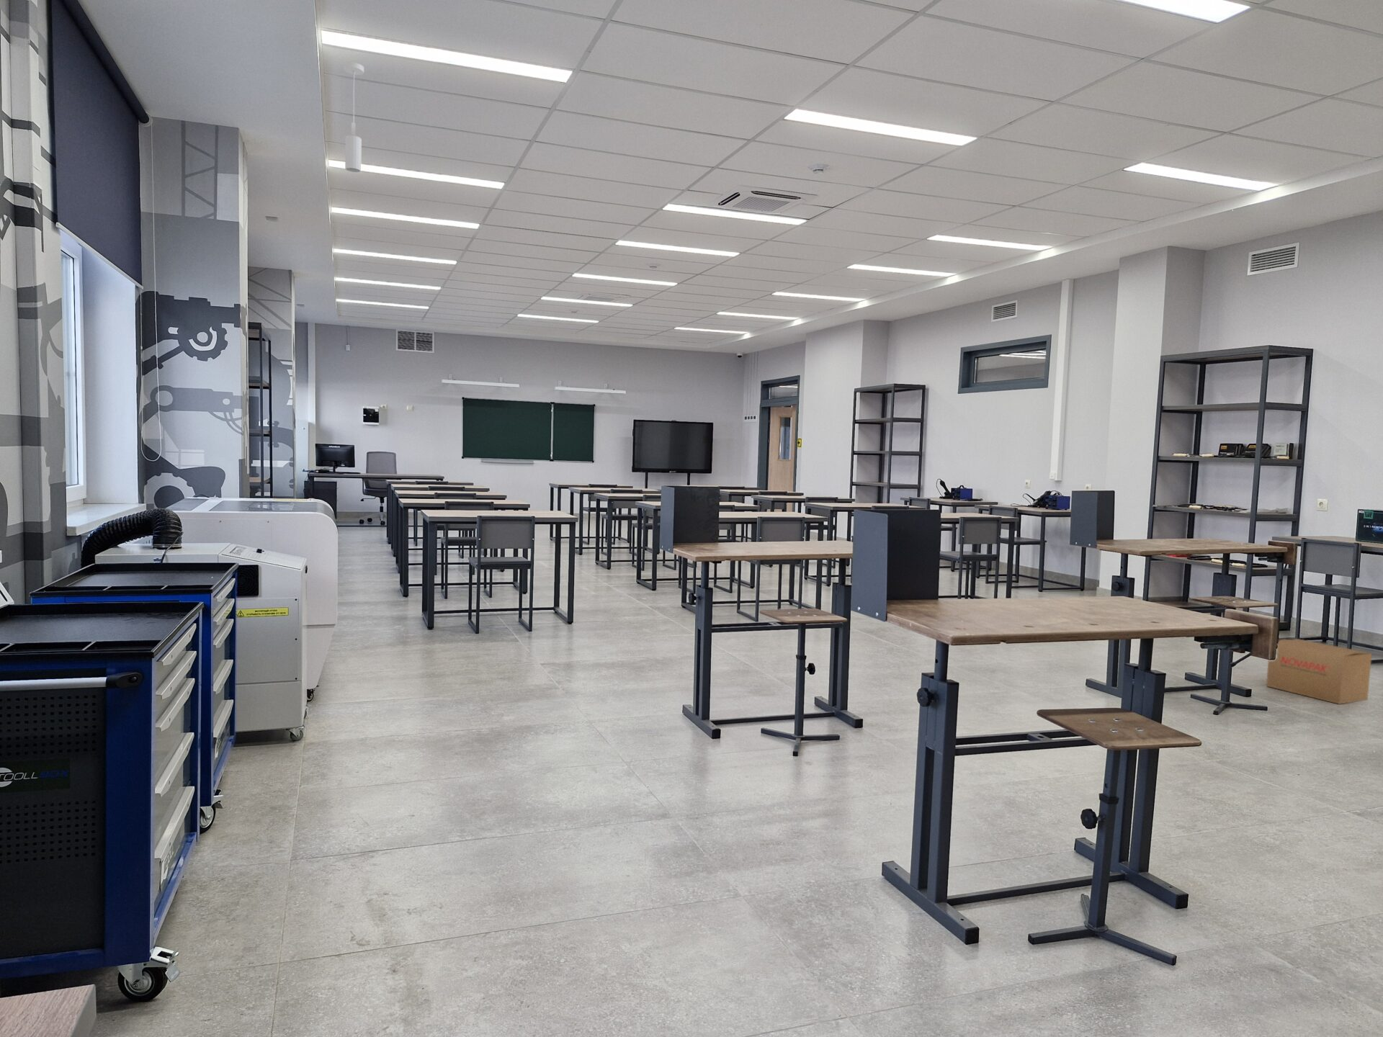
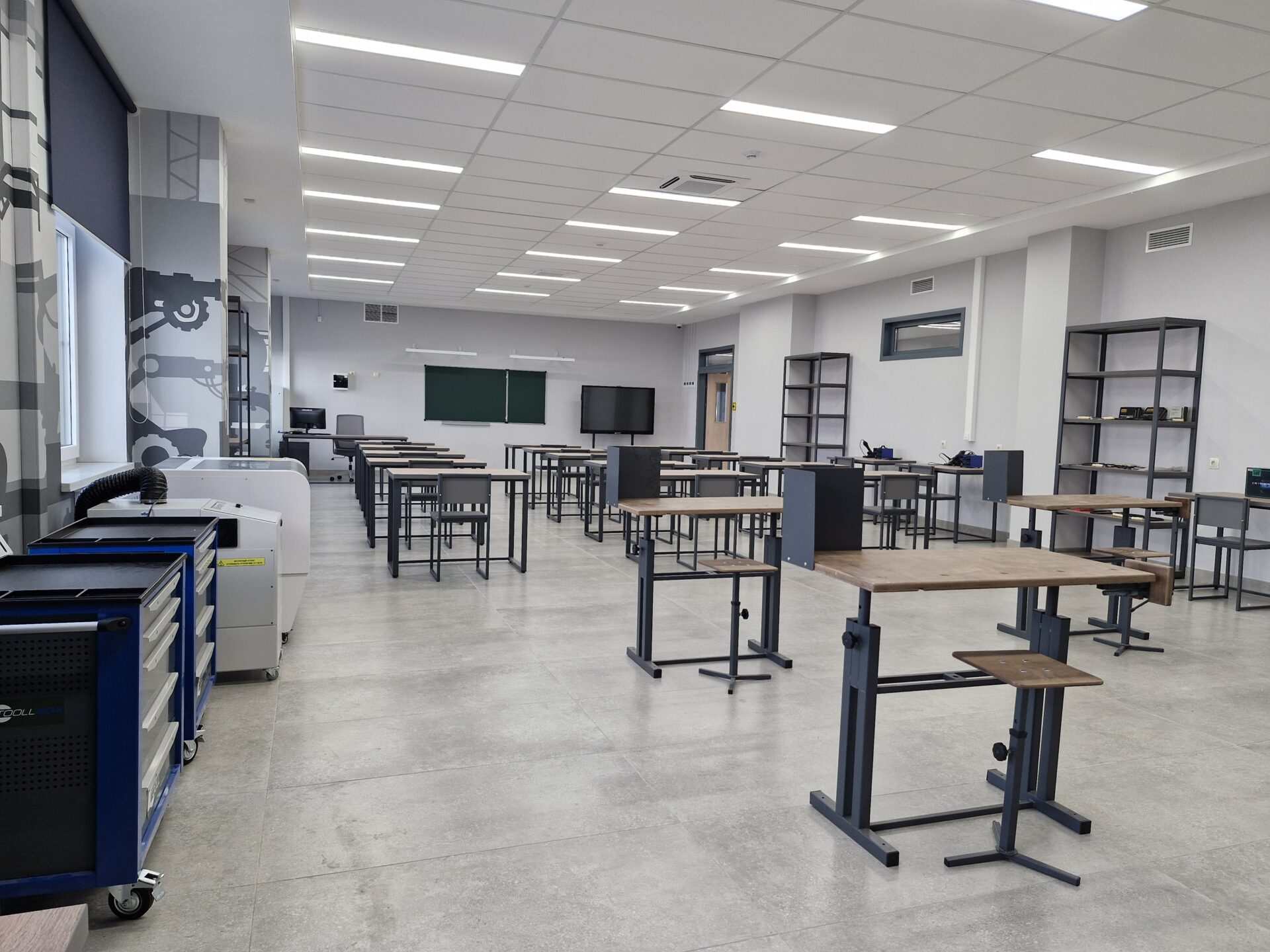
- cardboard box [1265,638,1372,705]
- pendant light [344,62,365,173]
